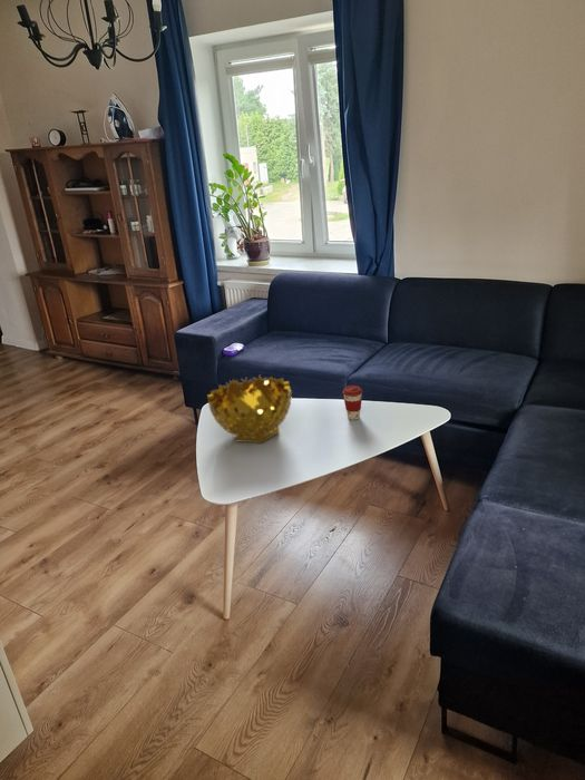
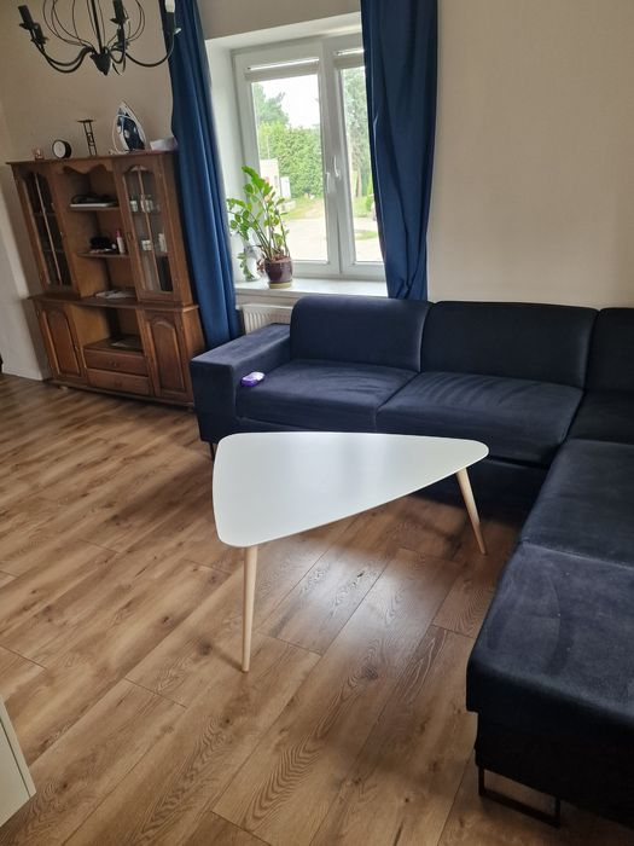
- coffee cup [341,384,363,421]
- decorative bowl [206,374,293,445]
